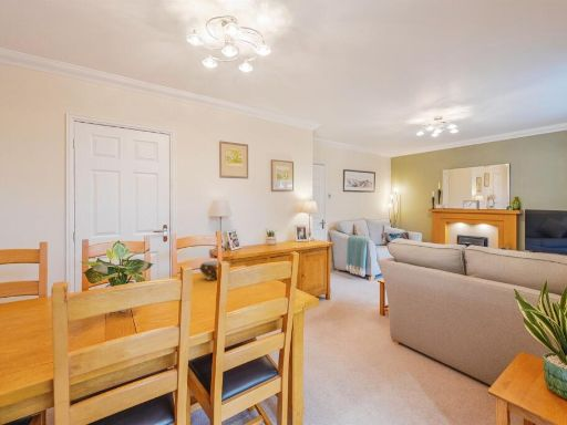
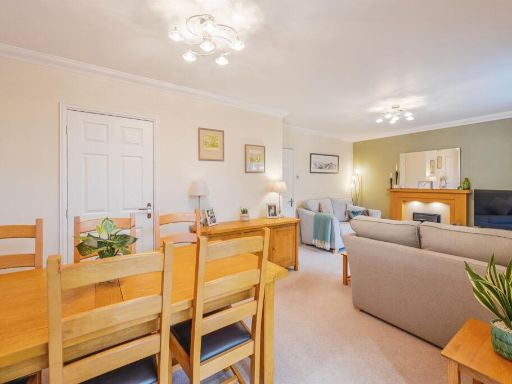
- cup [198,260,220,281]
